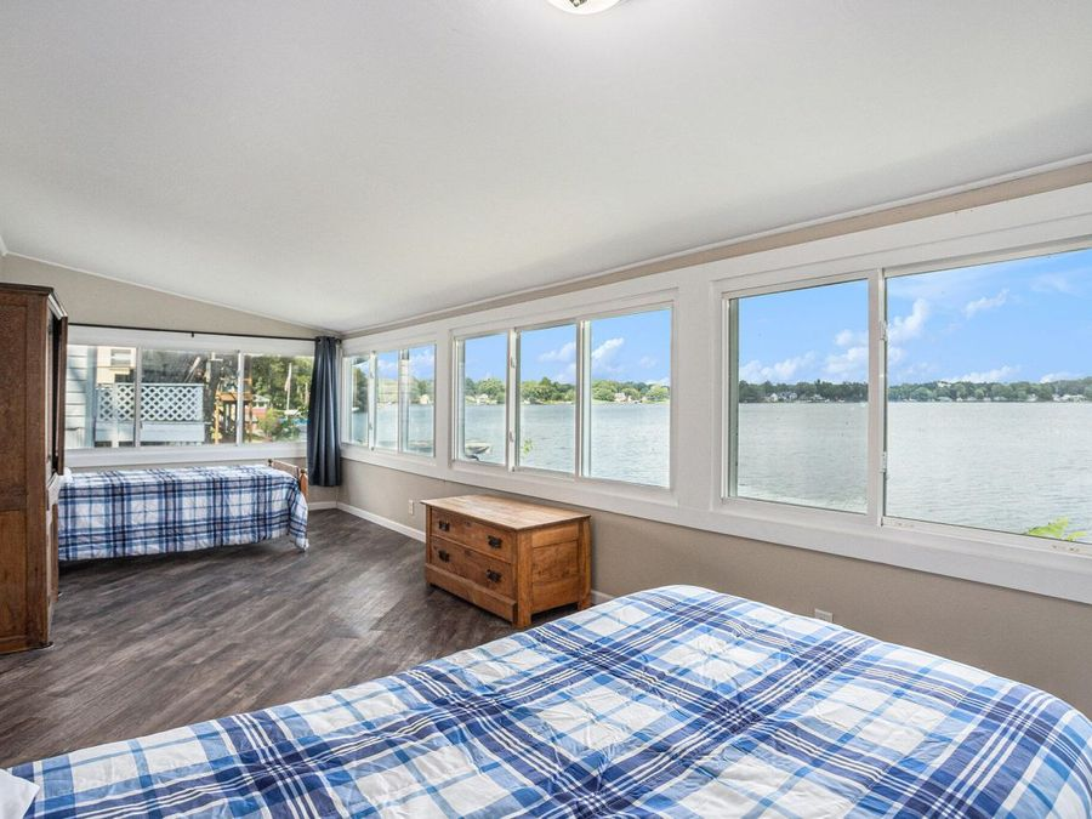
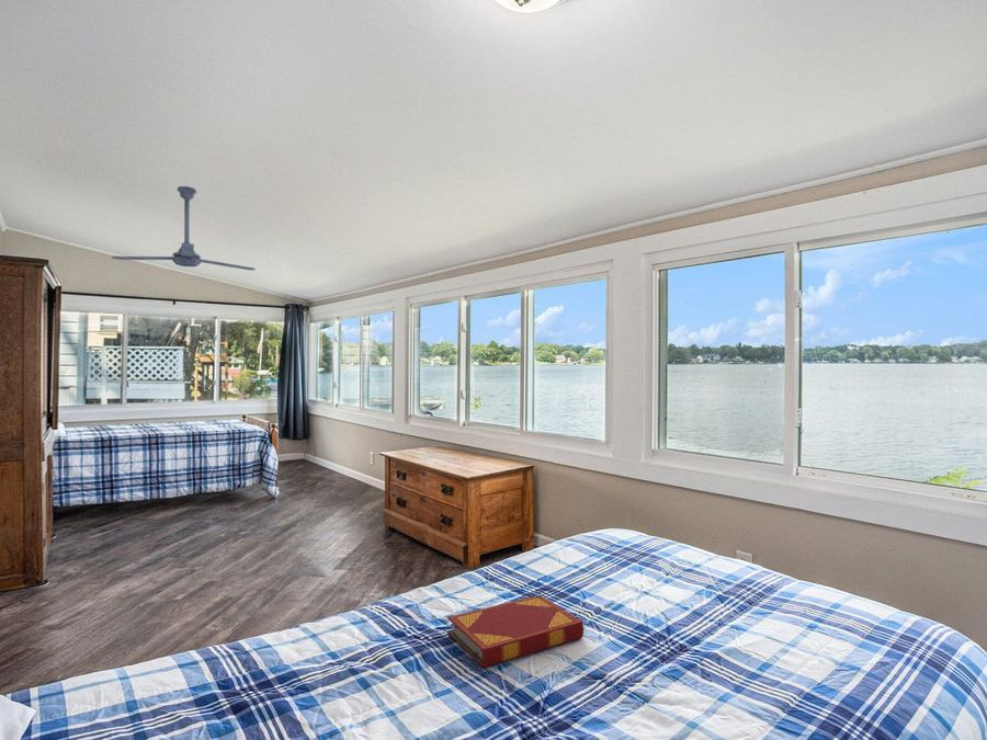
+ hardback book [446,594,585,669]
+ ceiling fan [111,185,257,271]
